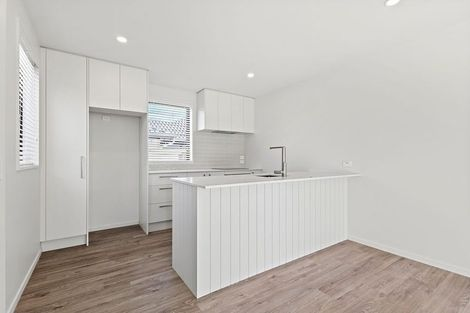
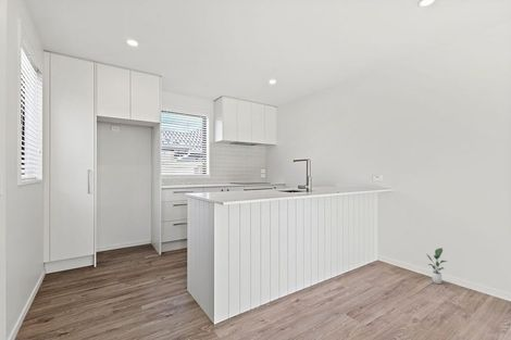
+ potted plant [426,247,448,285]
